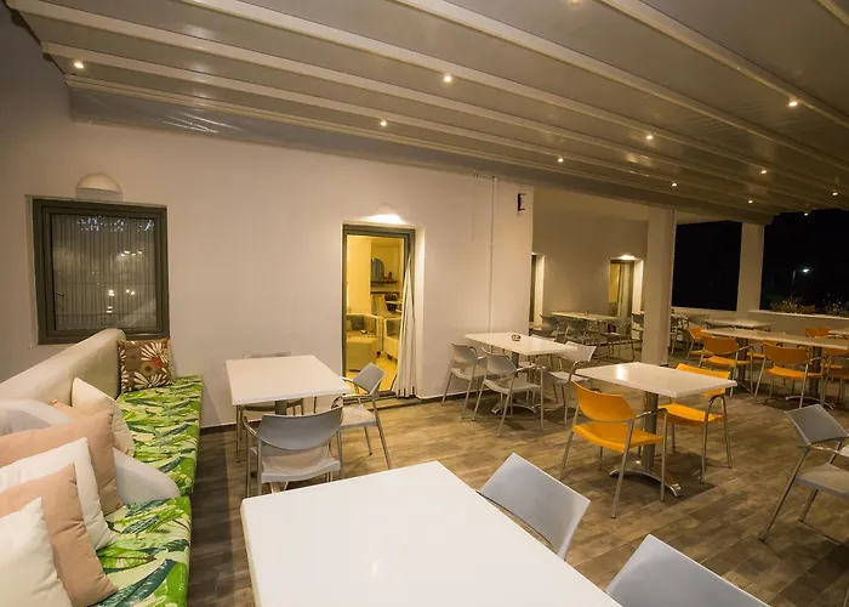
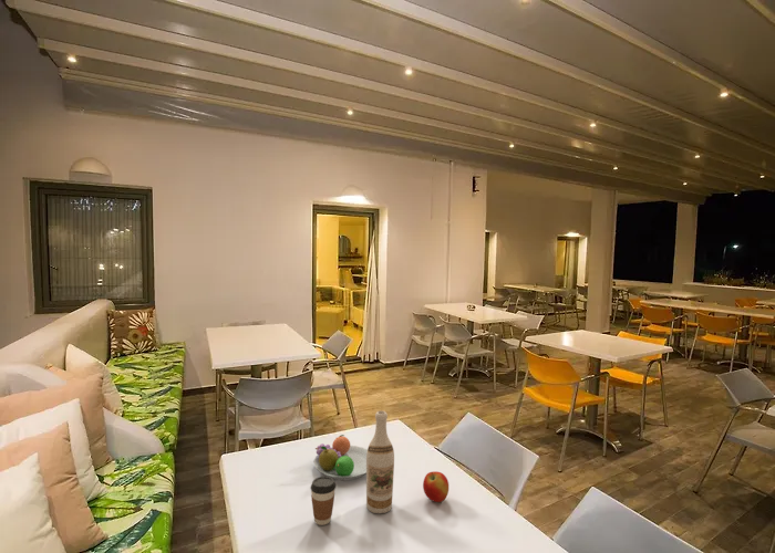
+ wine bottle [365,410,395,514]
+ apple [422,470,450,503]
+ coffee cup [310,476,337,526]
+ fruit bowl [313,434,368,481]
